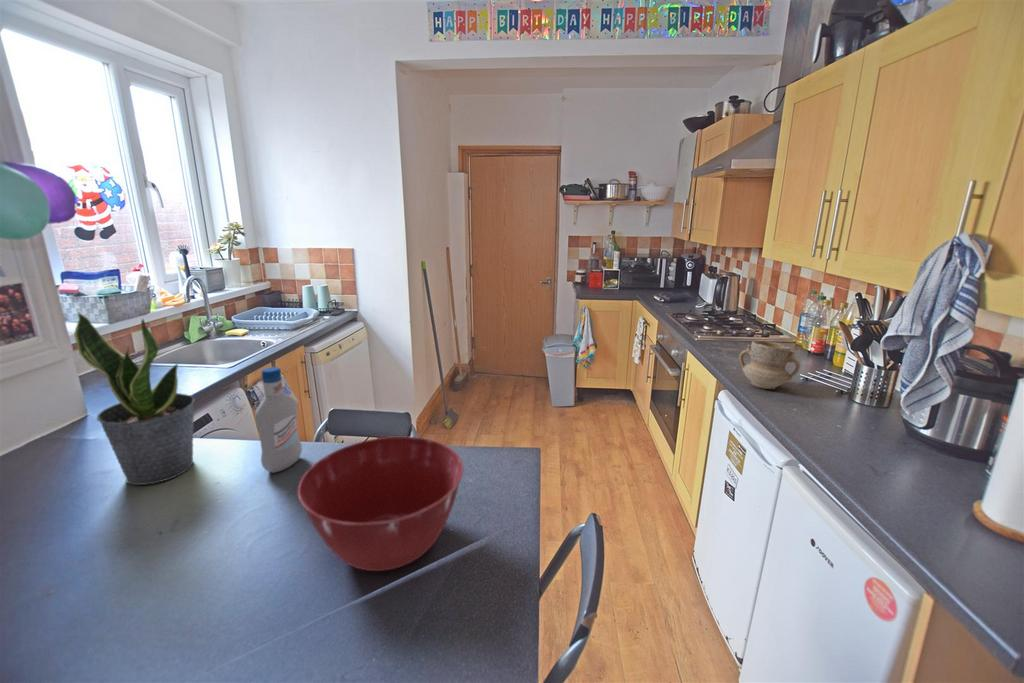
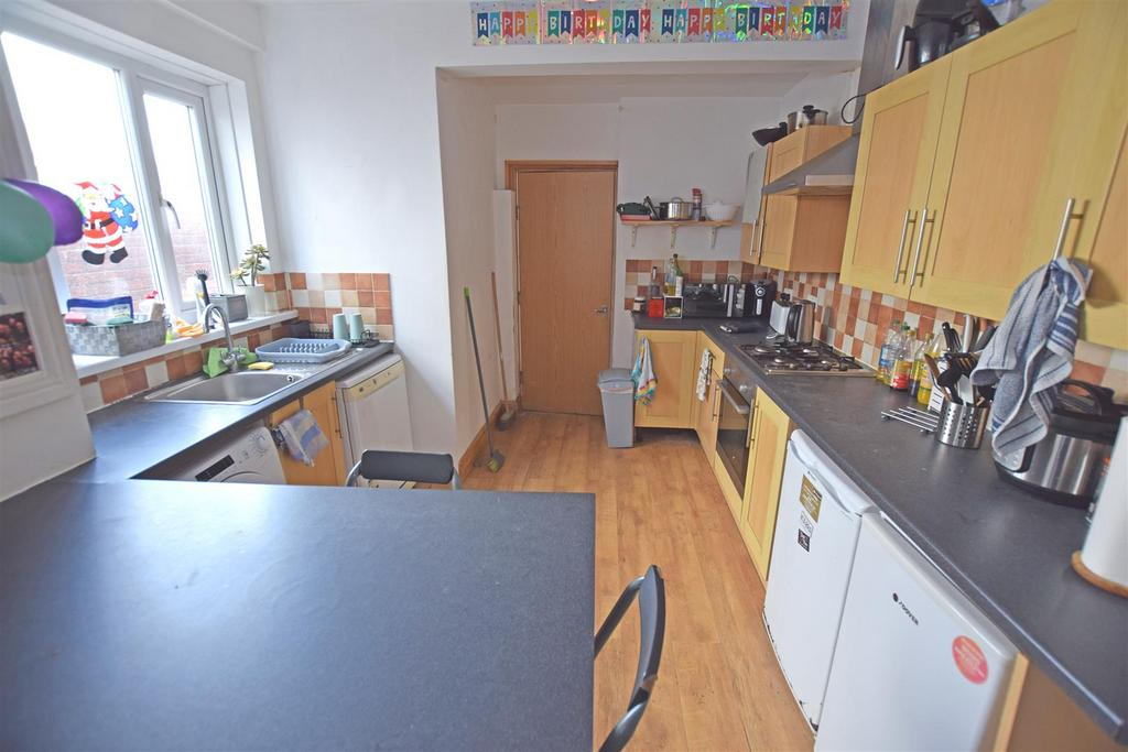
- bottle [254,366,303,474]
- potted plant [73,311,196,486]
- mug [738,340,801,390]
- mixing bowl [297,436,464,572]
